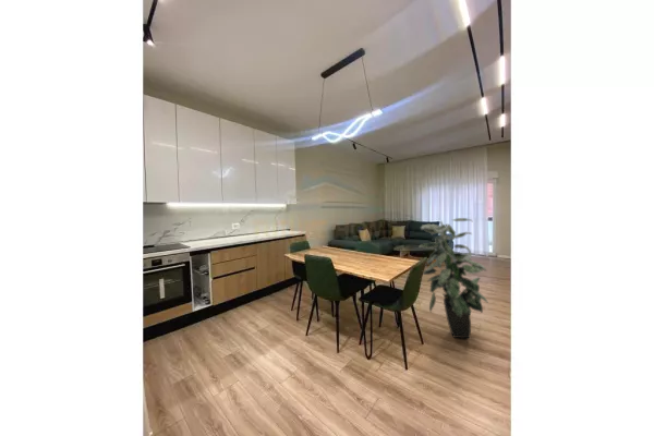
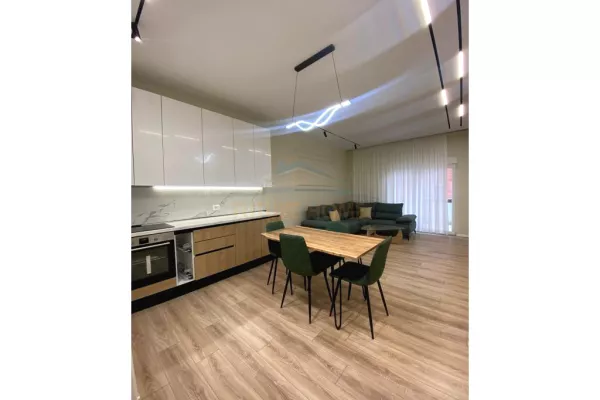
- indoor plant [417,217,488,339]
